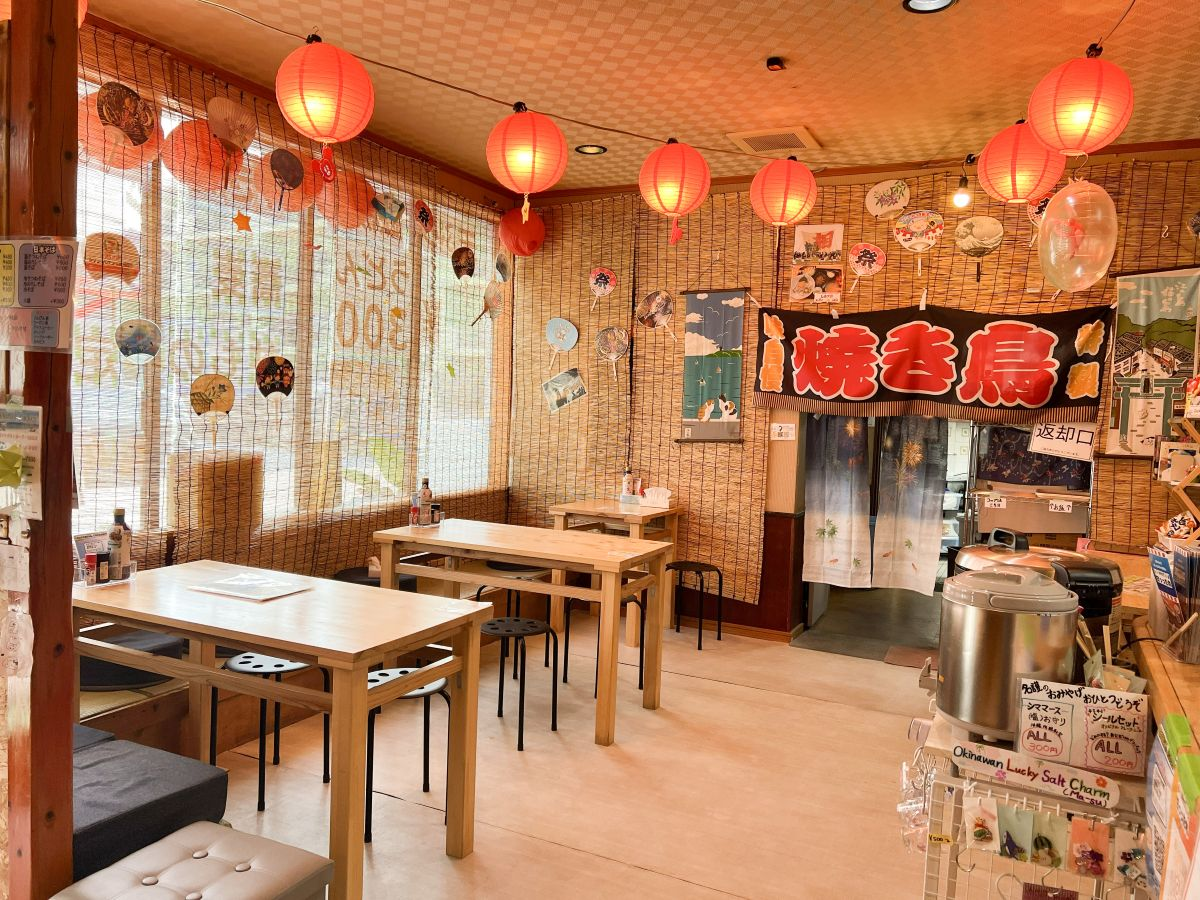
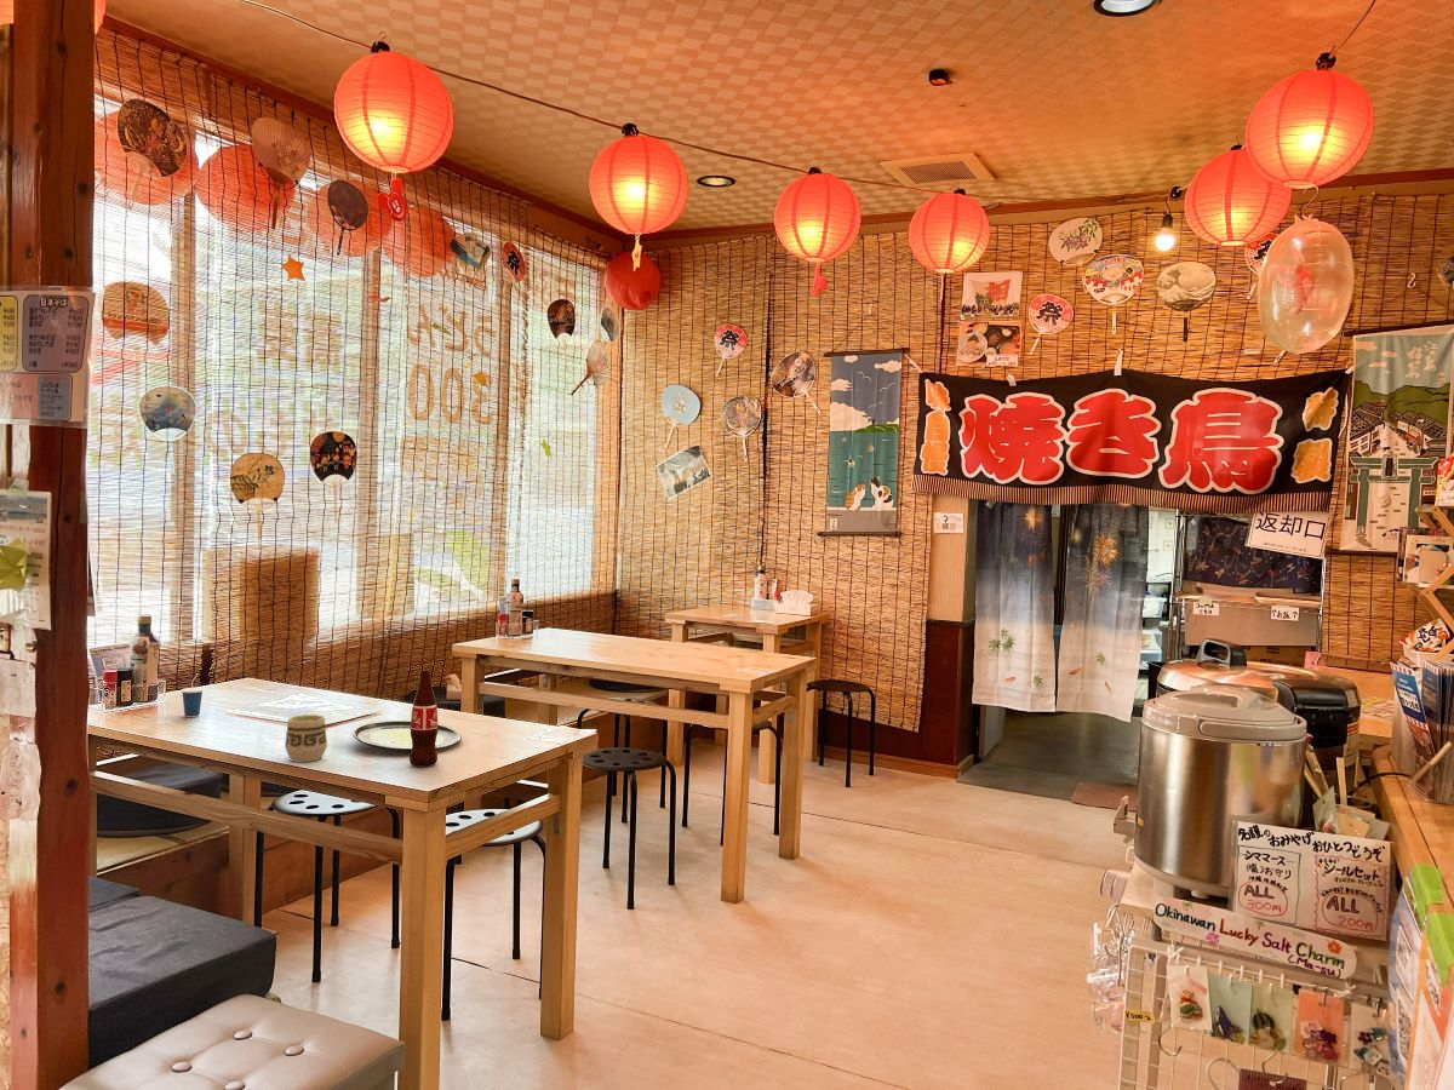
+ plate [351,719,463,753]
+ bottle [408,670,439,768]
+ cup [181,673,205,718]
+ cup [284,713,328,763]
